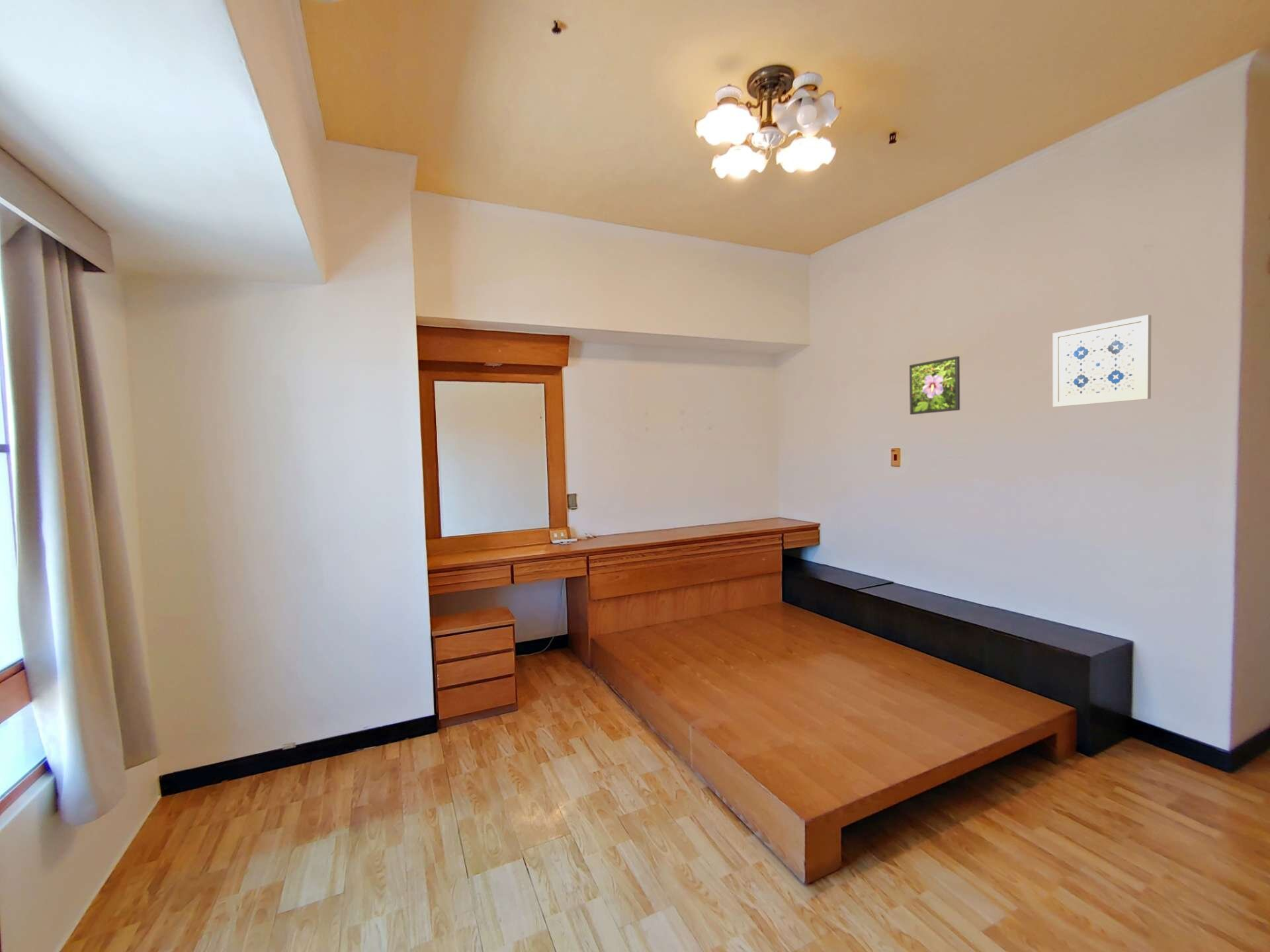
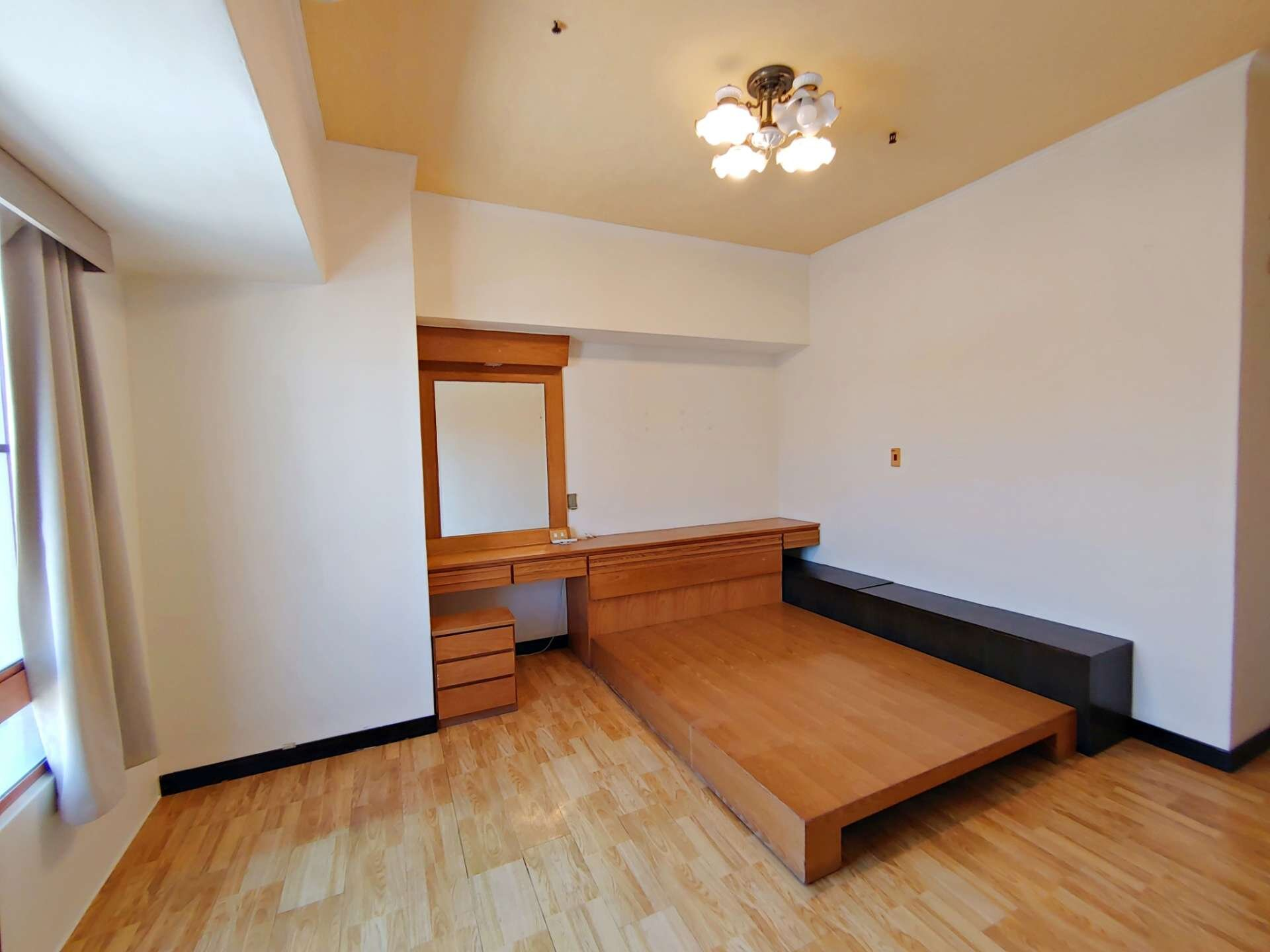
- wall art [1052,314,1152,407]
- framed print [909,356,960,415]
